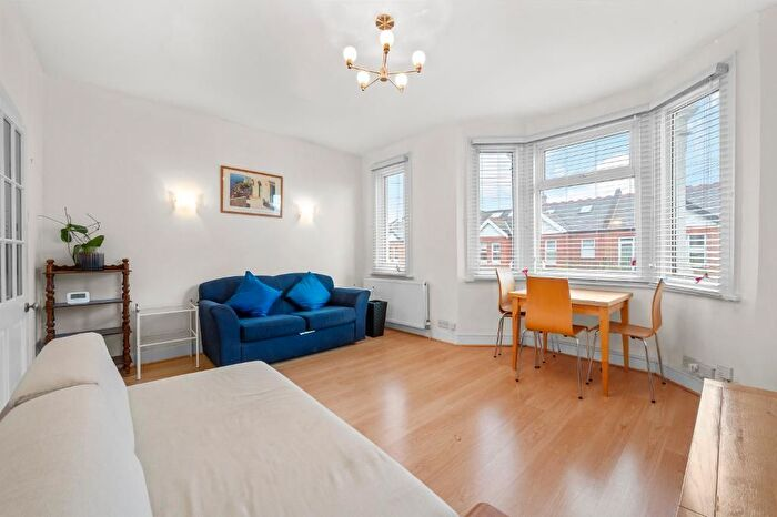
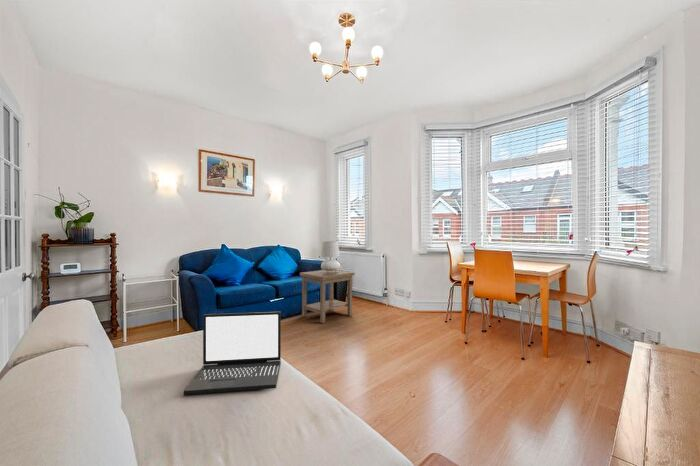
+ side table [299,269,356,324]
+ table lamp [320,240,341,272]
+ laptop [183,311,282,396]
